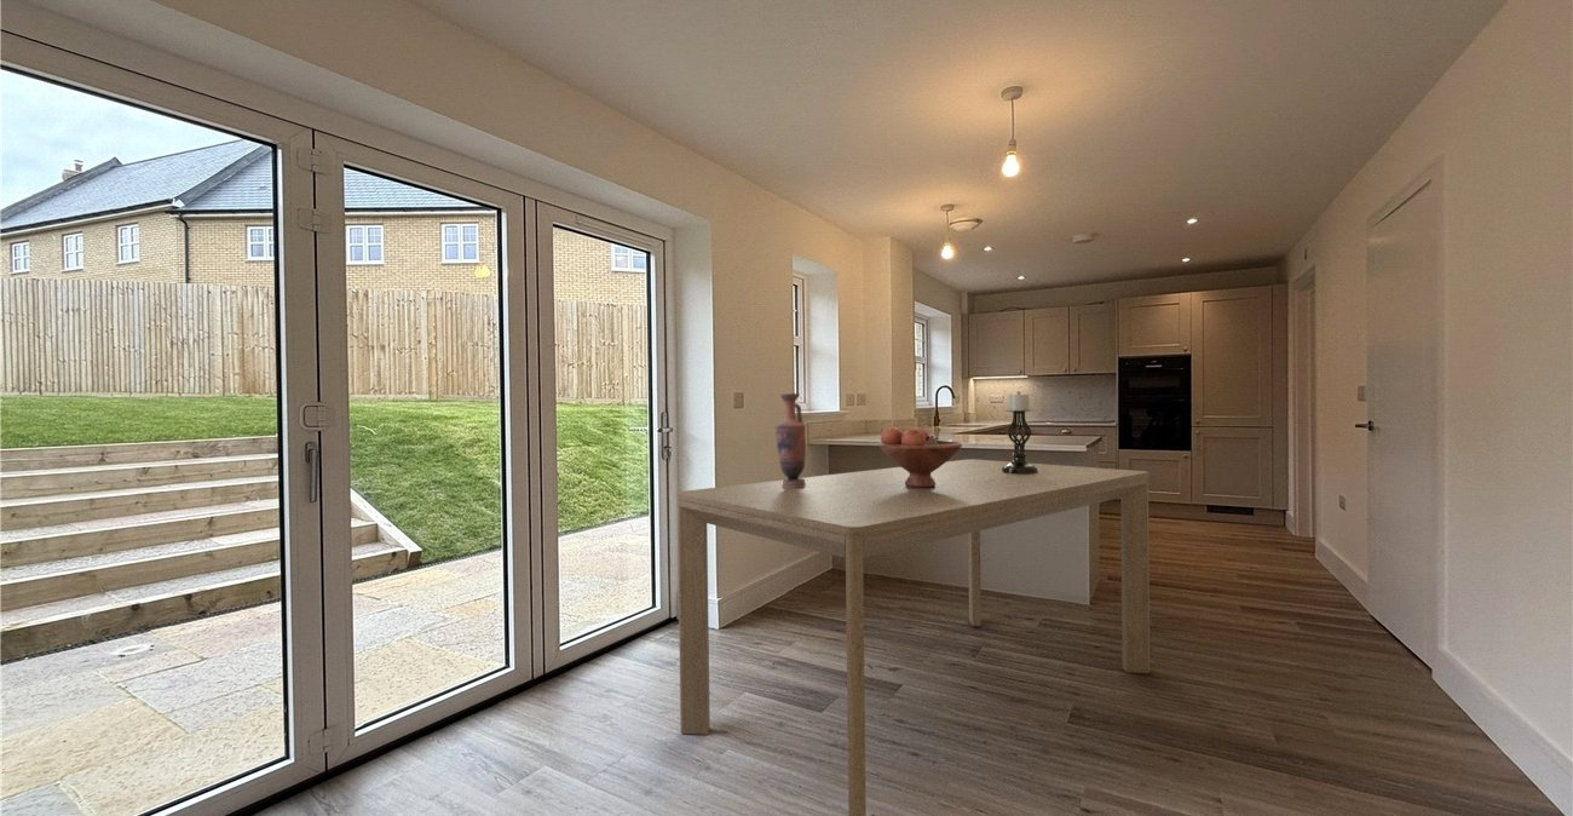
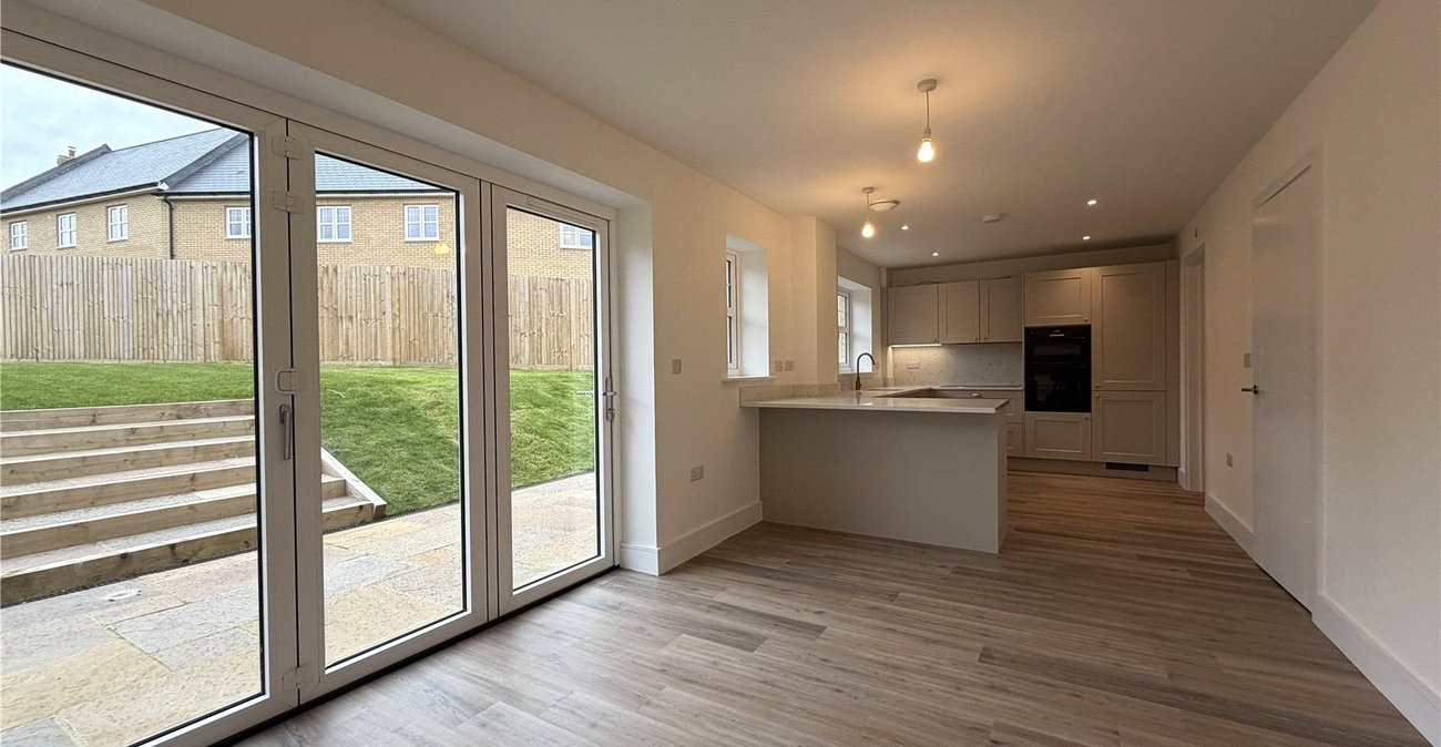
- fruit bowl [877,425,963,488]
- vase [773,392,807,488]
- candle holder [1002,390,1038,473]
- dining table [675,458,1151,816]
